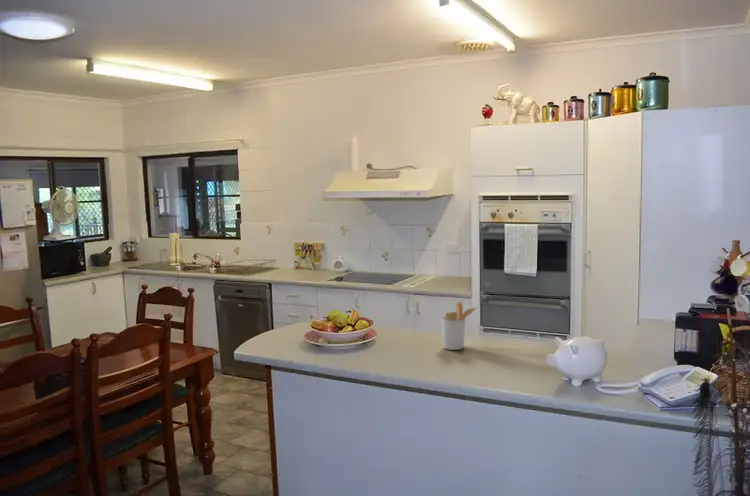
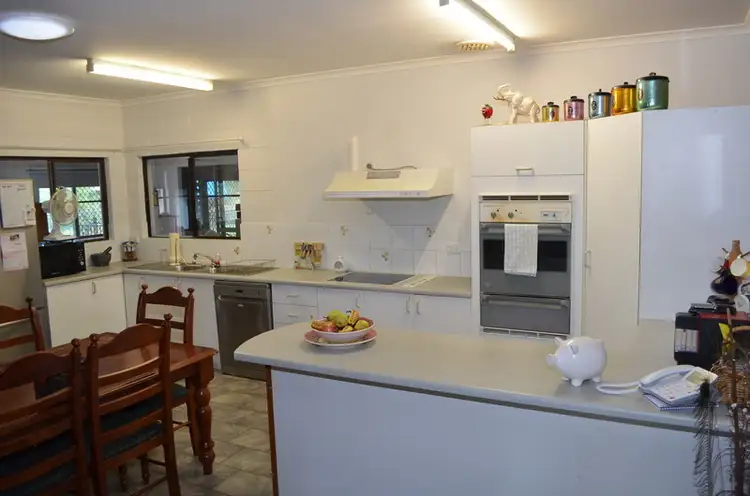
- utensil holder [440,301,479,351]
